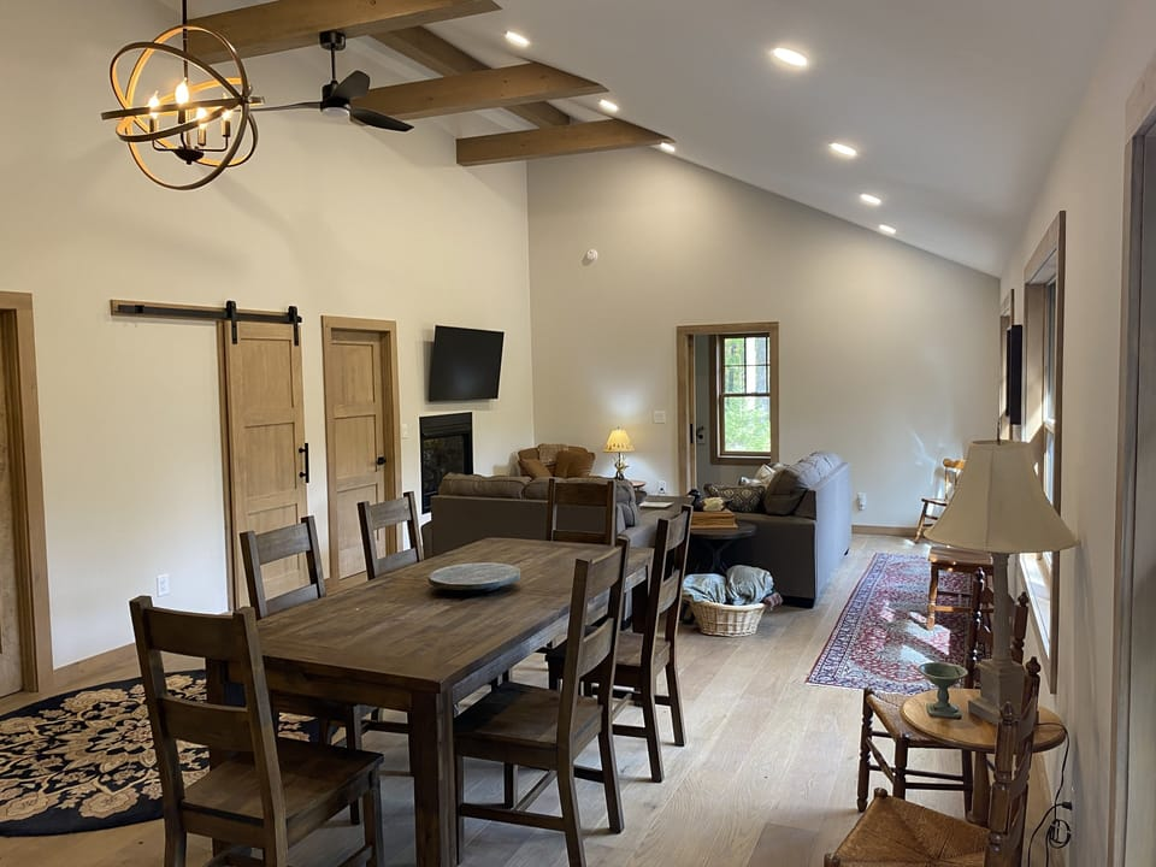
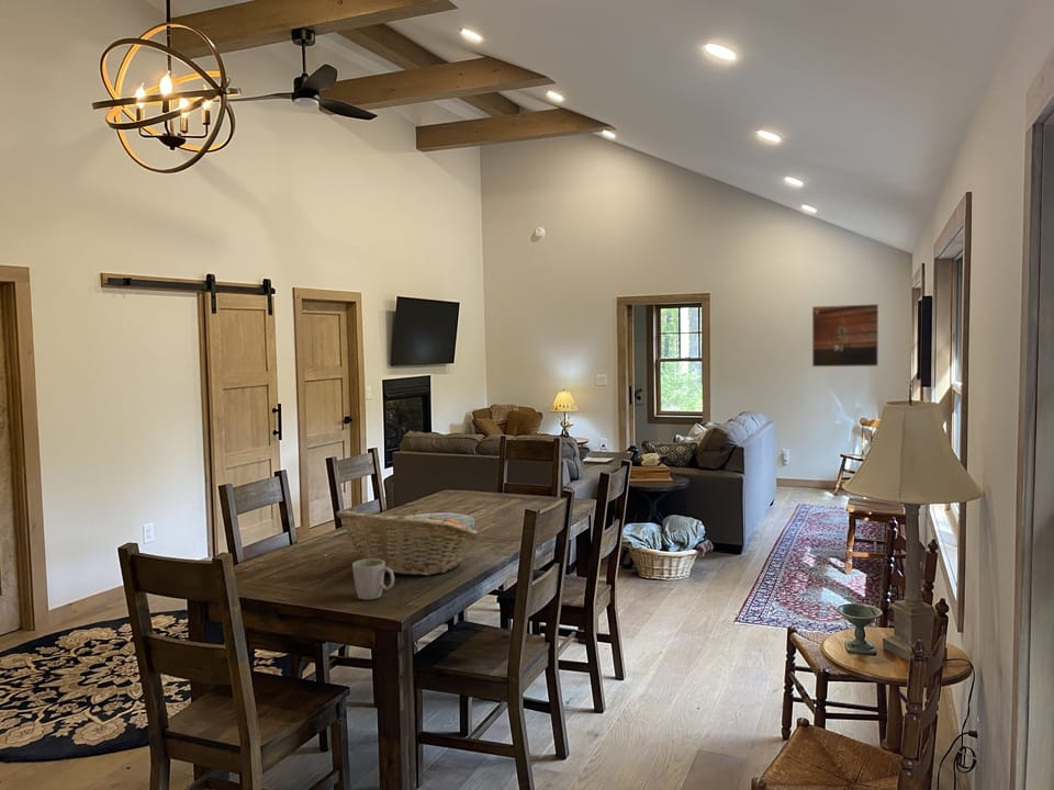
+ fruit basket [335,507,479,576]
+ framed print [811,303,879,368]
+ mug [351,558,395,600]
